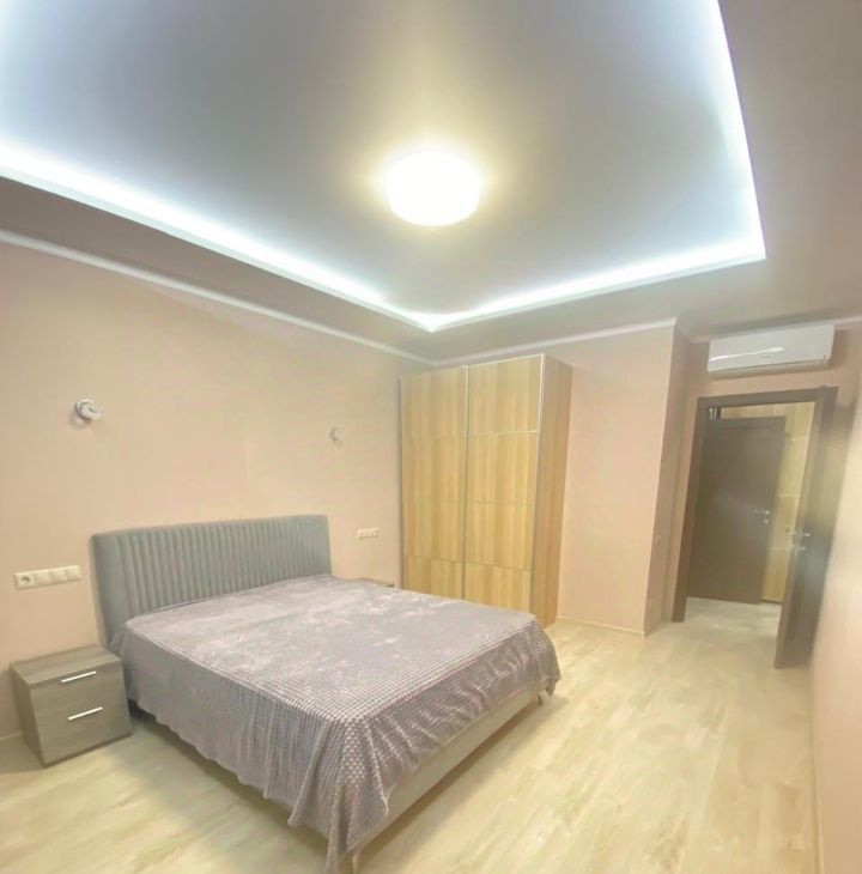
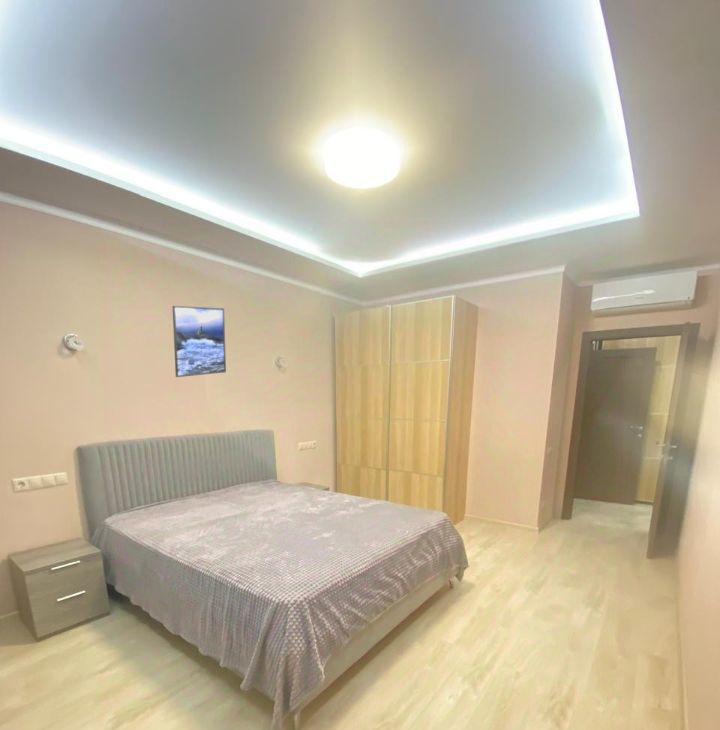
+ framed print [172,305,227,378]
